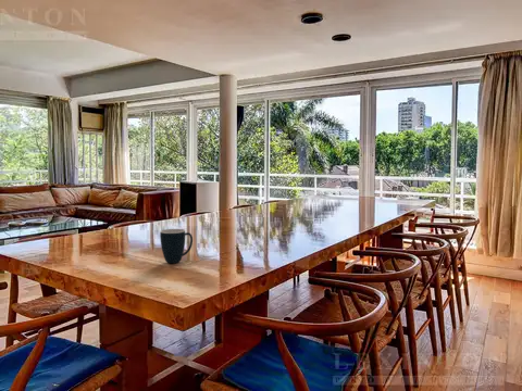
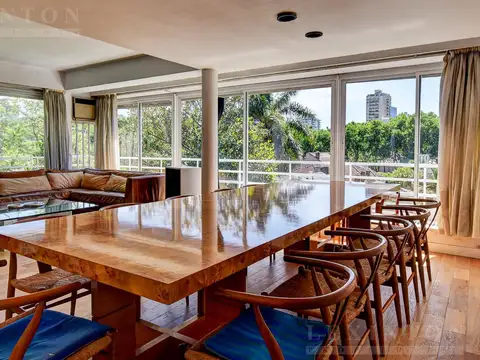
- mug [159,228,194,264]
